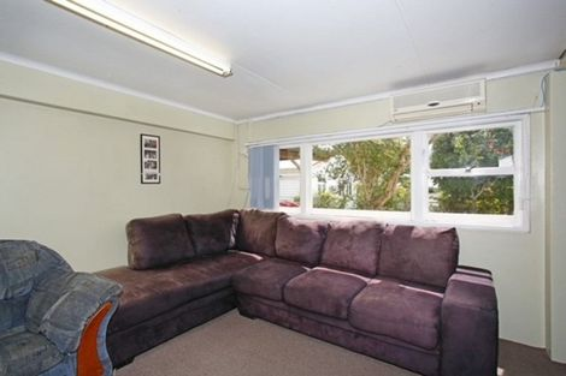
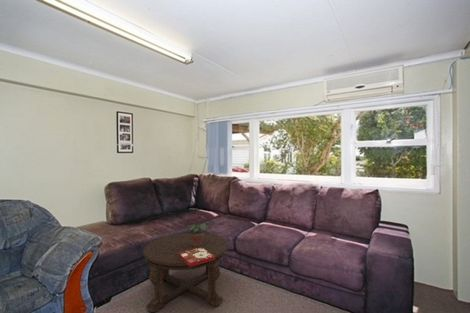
+ coffee table [142,232,228,313]
+ decorative box [178,247,215,267]
+ potted plant [186,223,209,247]
